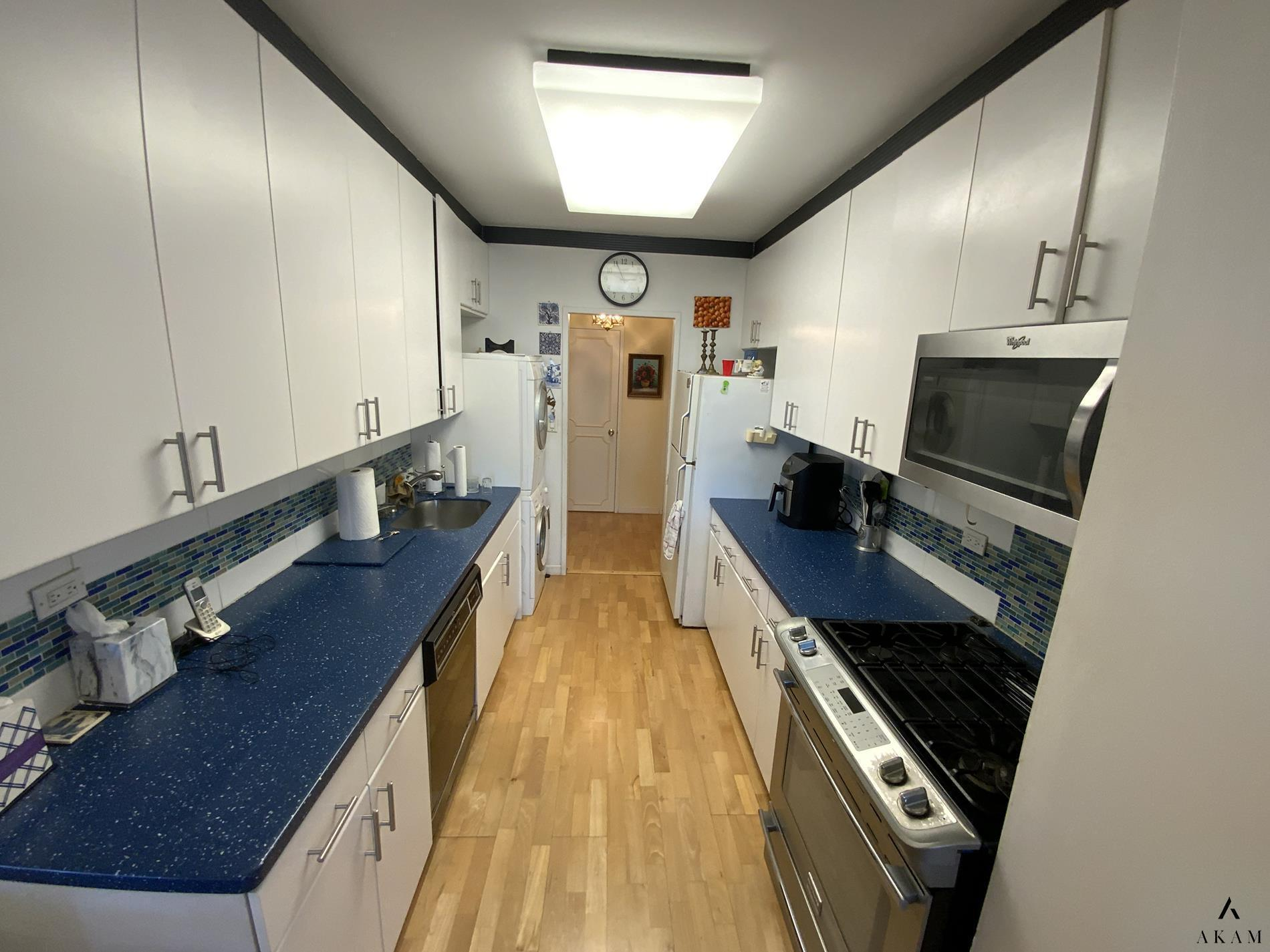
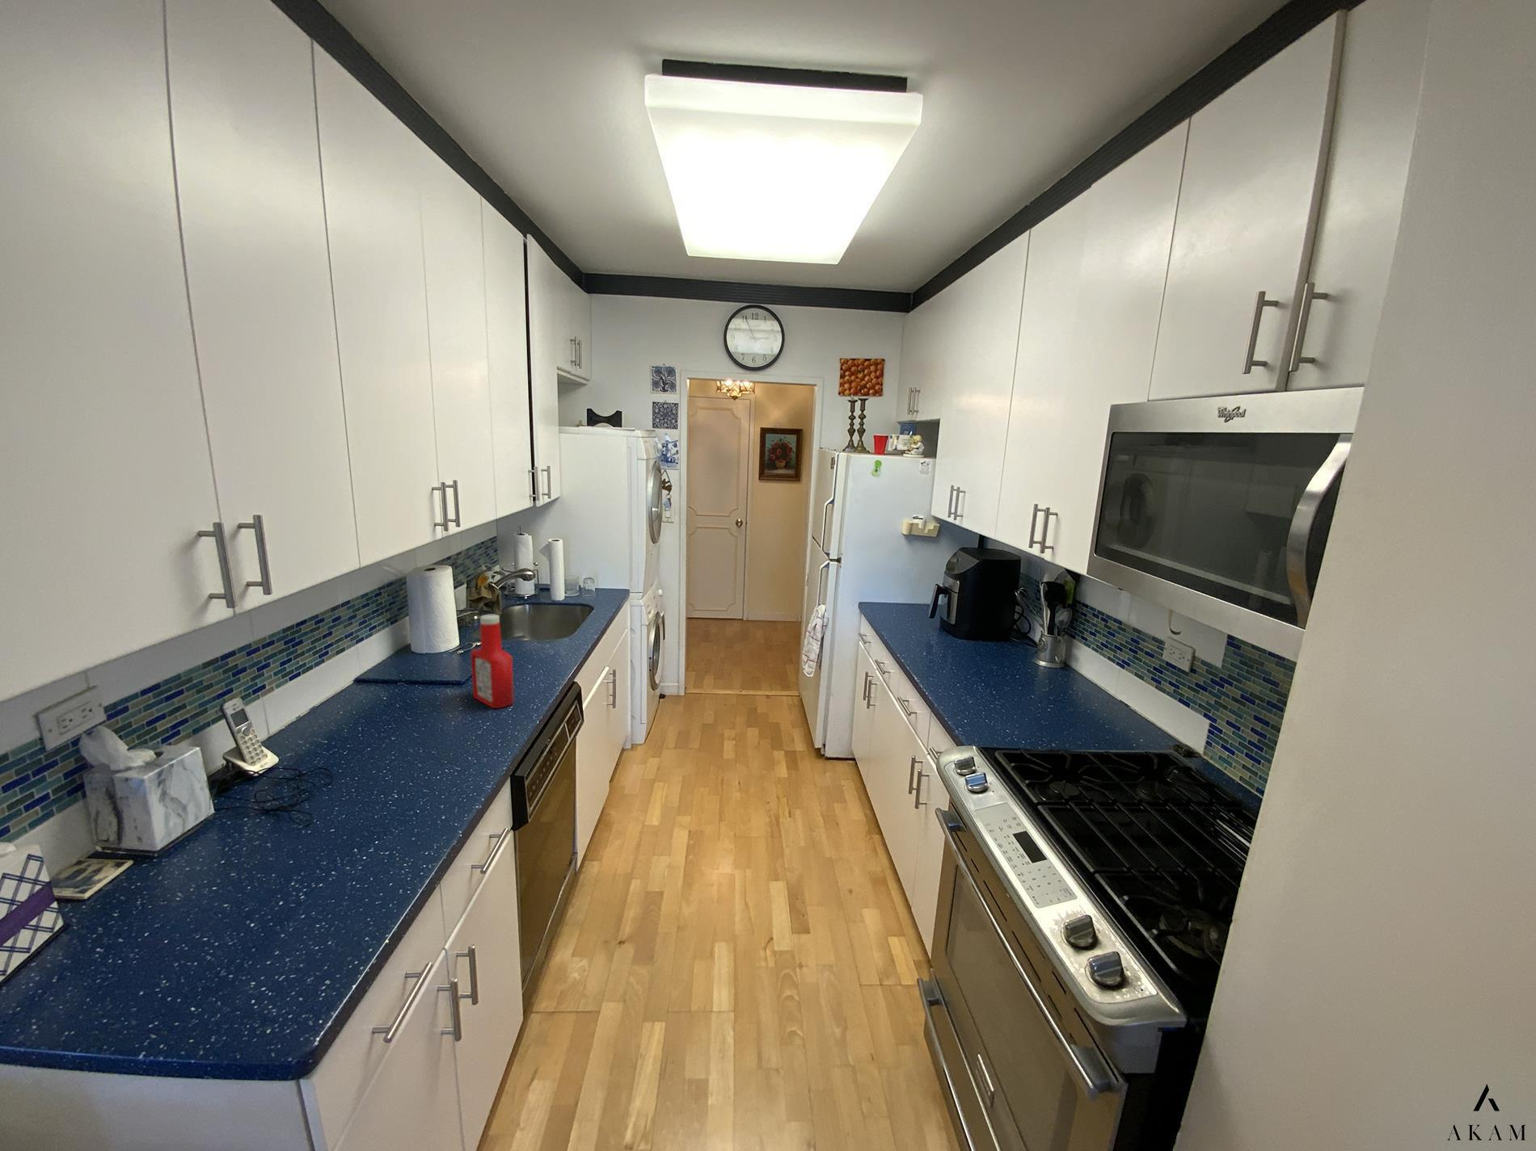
+ soap bottle [470,614,515,710]
